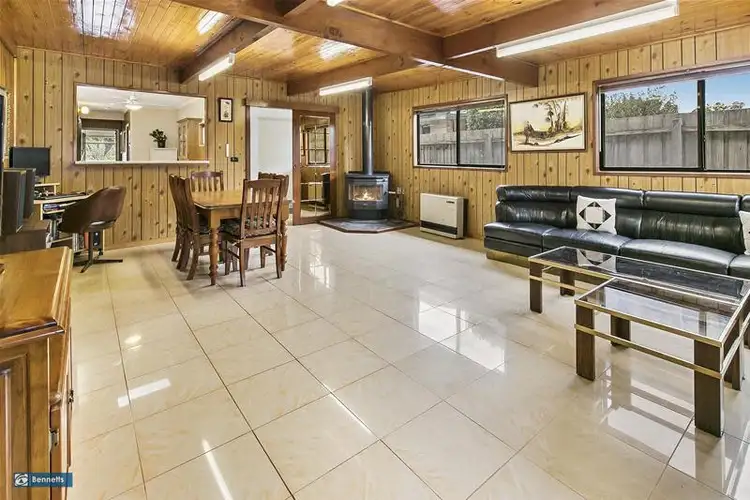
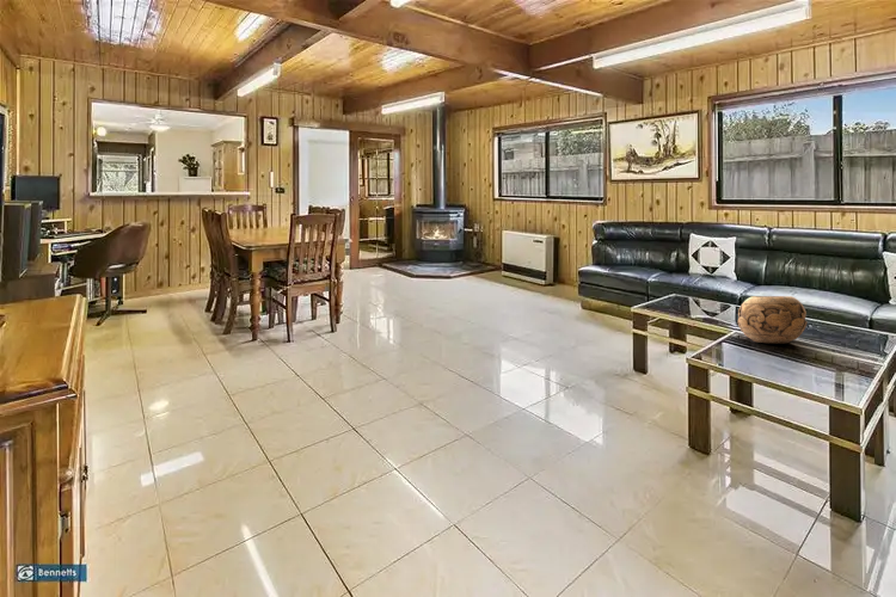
+ decorative bowl [737,295,808,344]
